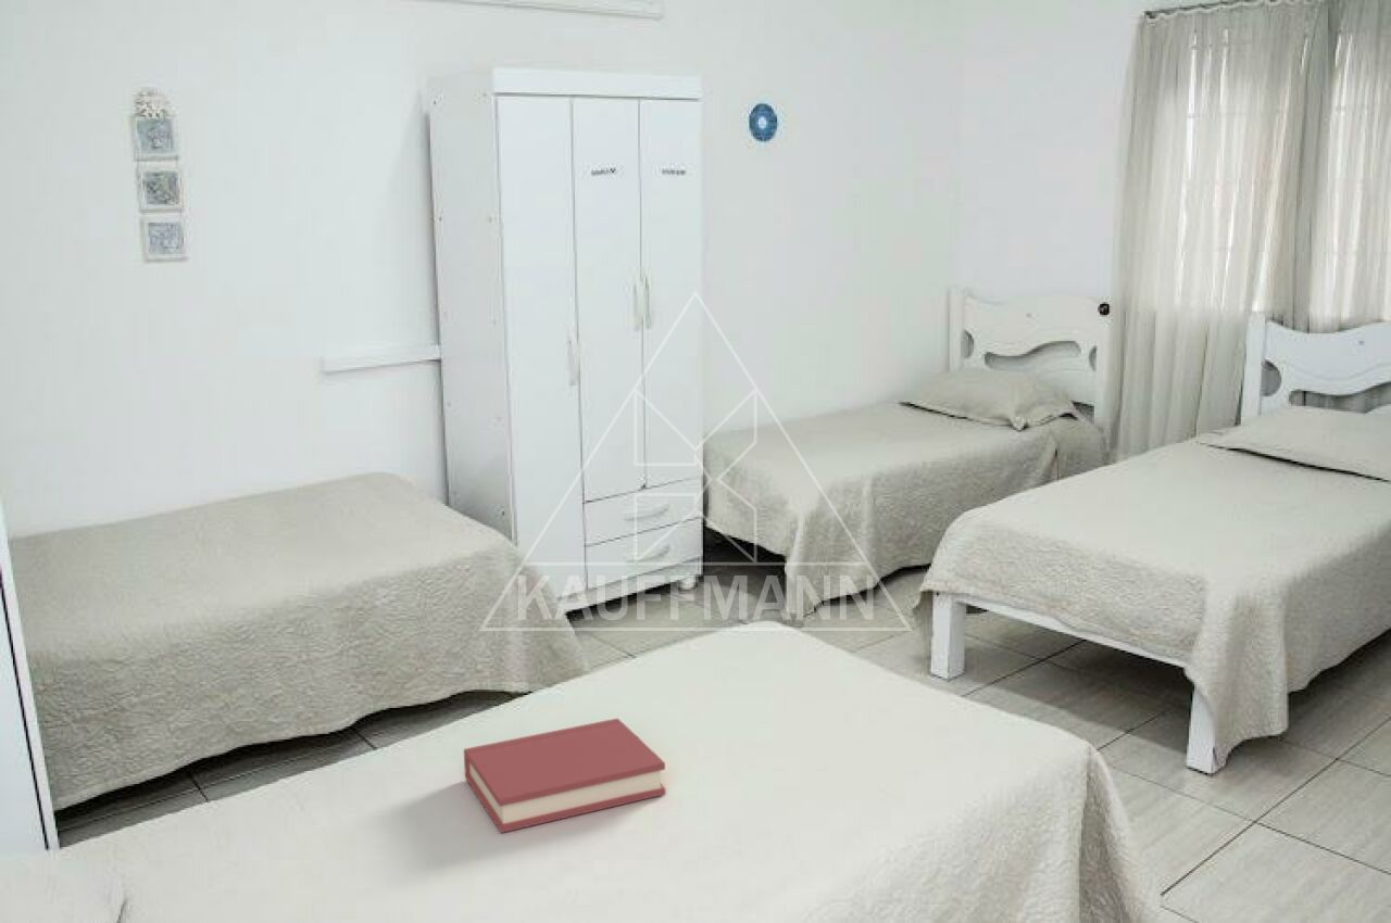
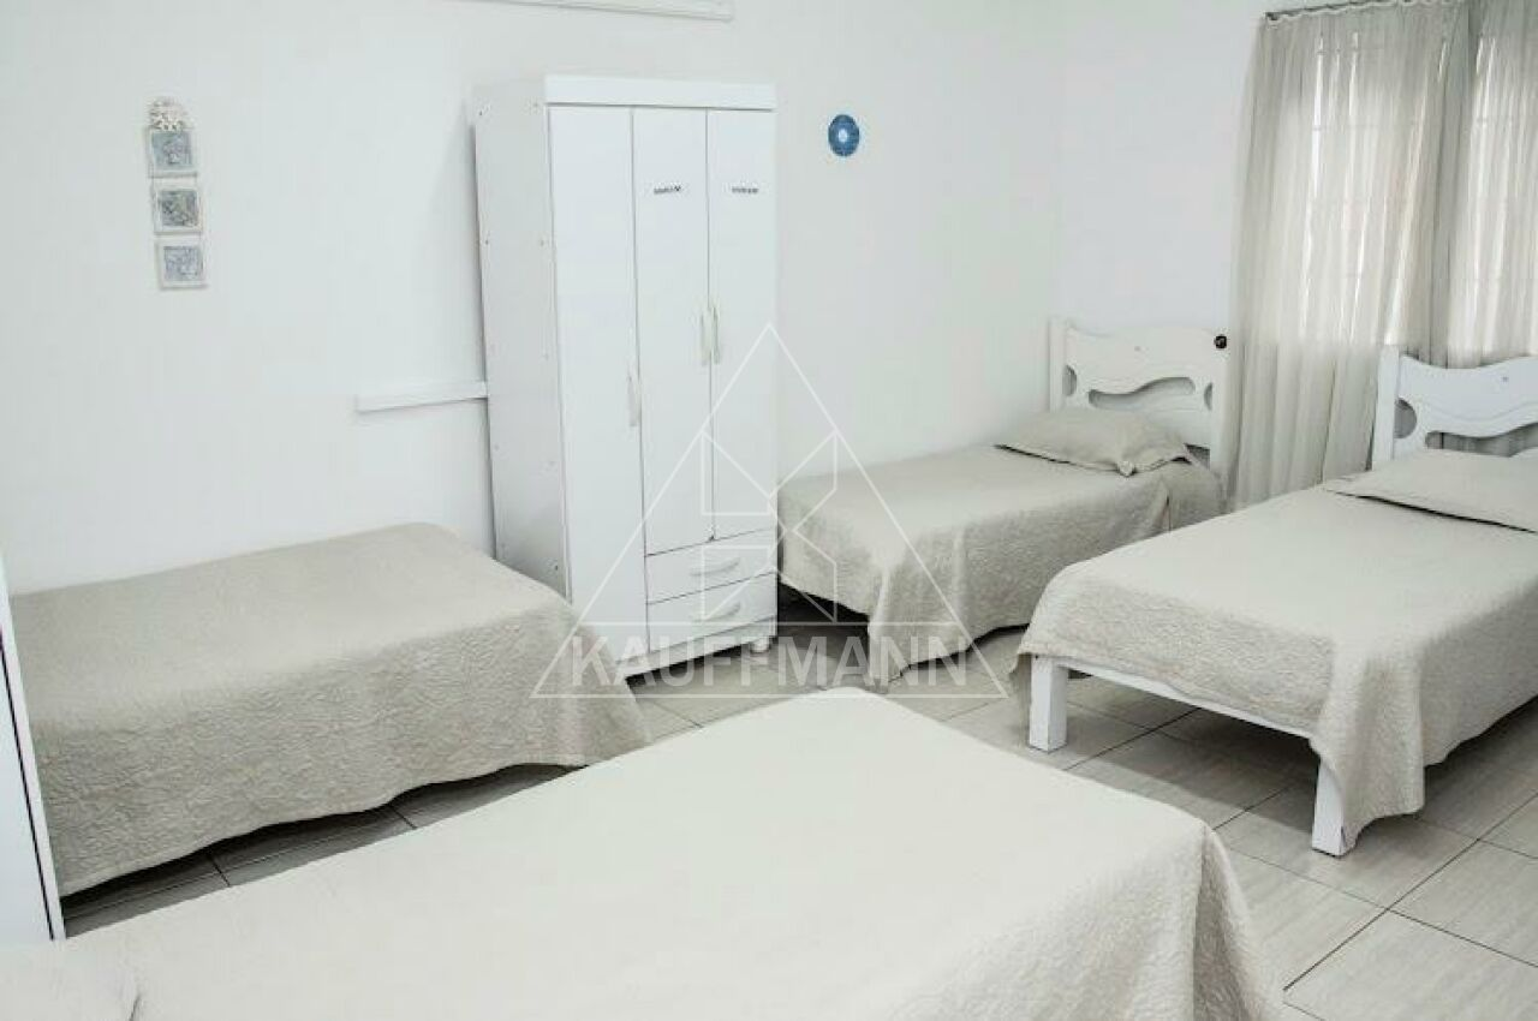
- hardback book [463,718,666,834]
